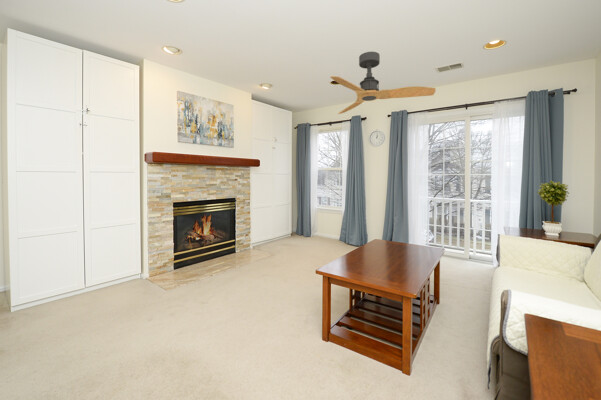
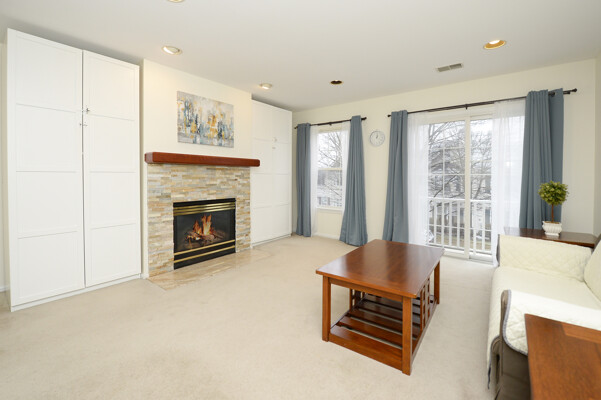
- ceiling fan [330,51,437,115]
